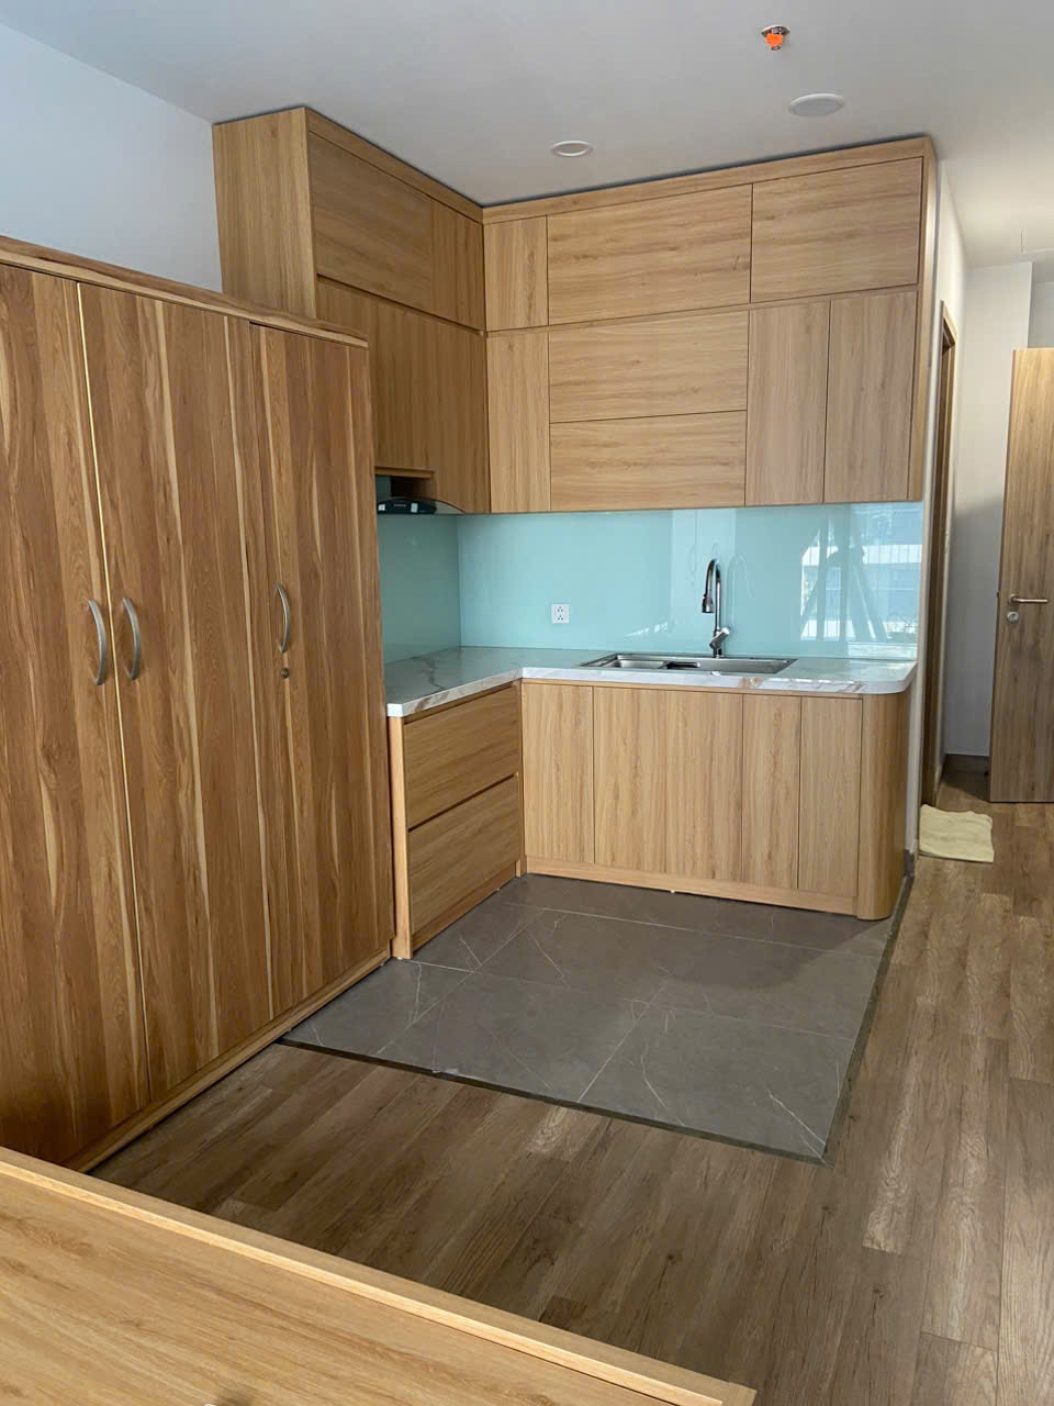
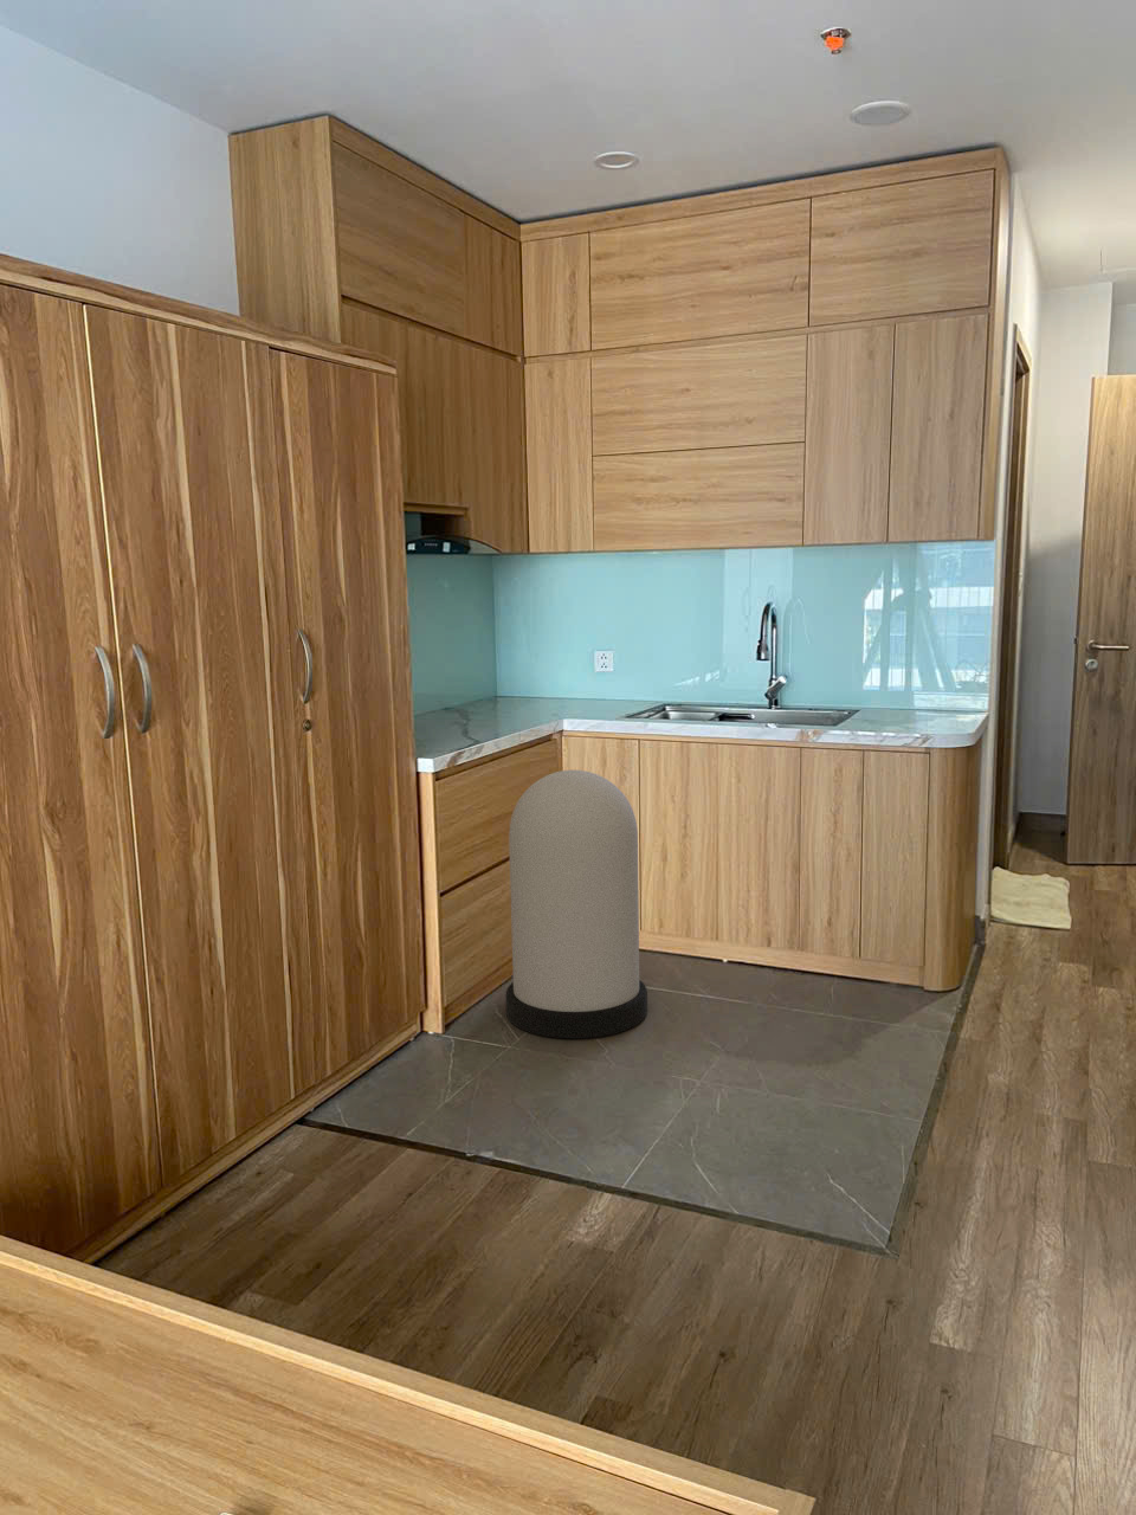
+ trash can [504,769,648,1039]
